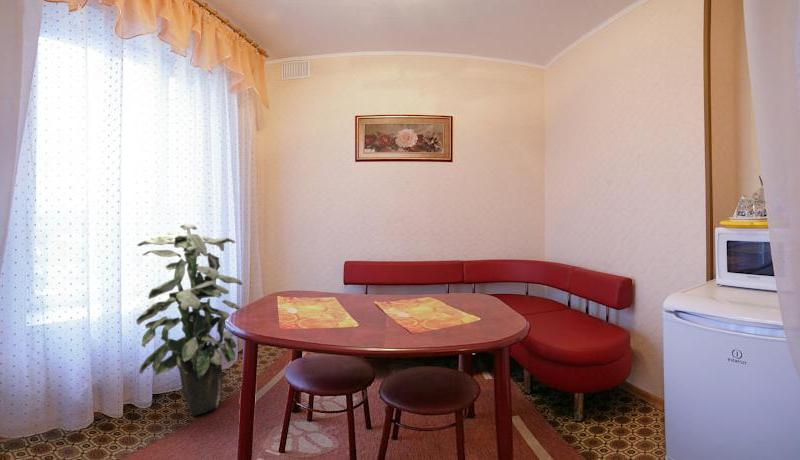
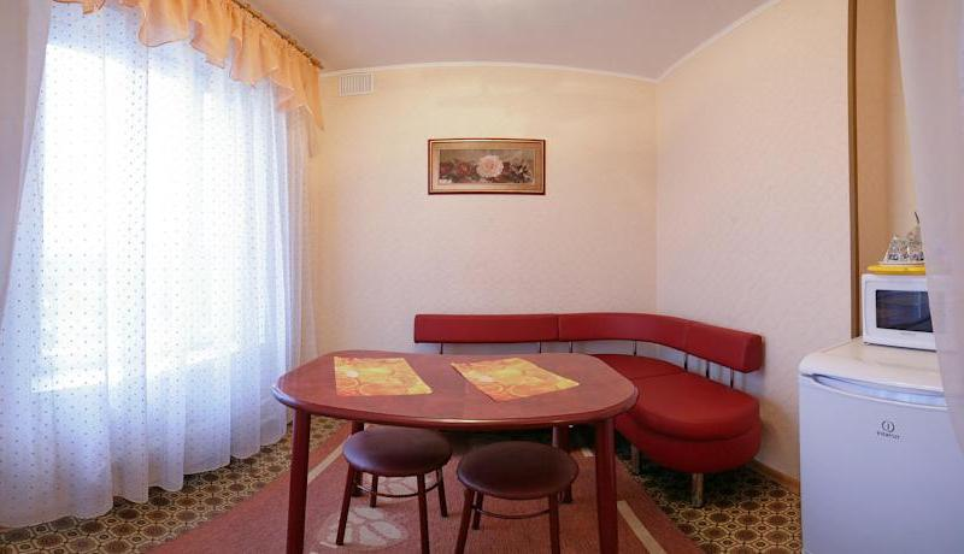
- indoor plant [135,223,244,417]
